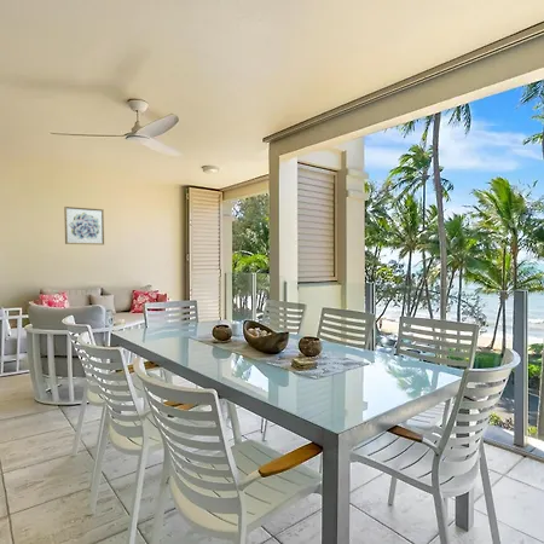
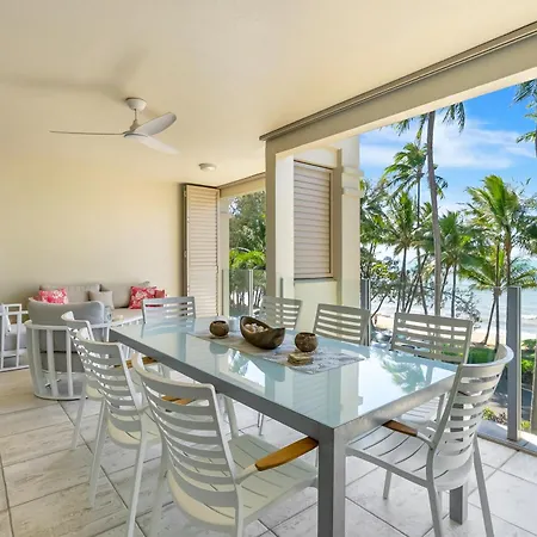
- wall art [63,206,105,245]
